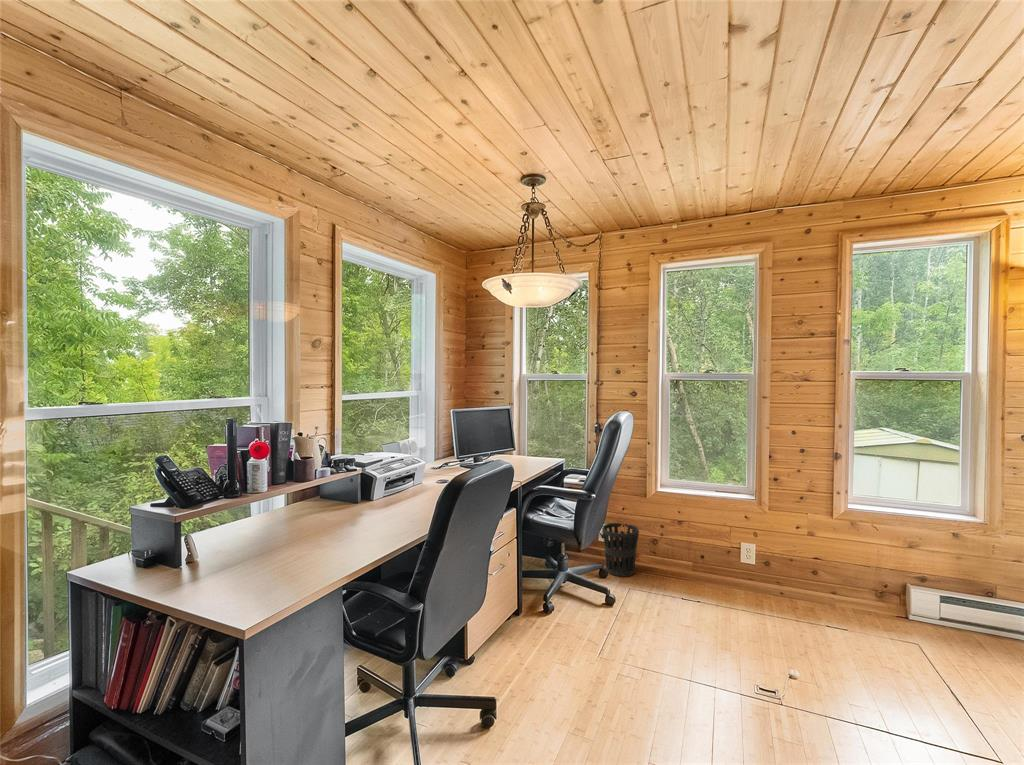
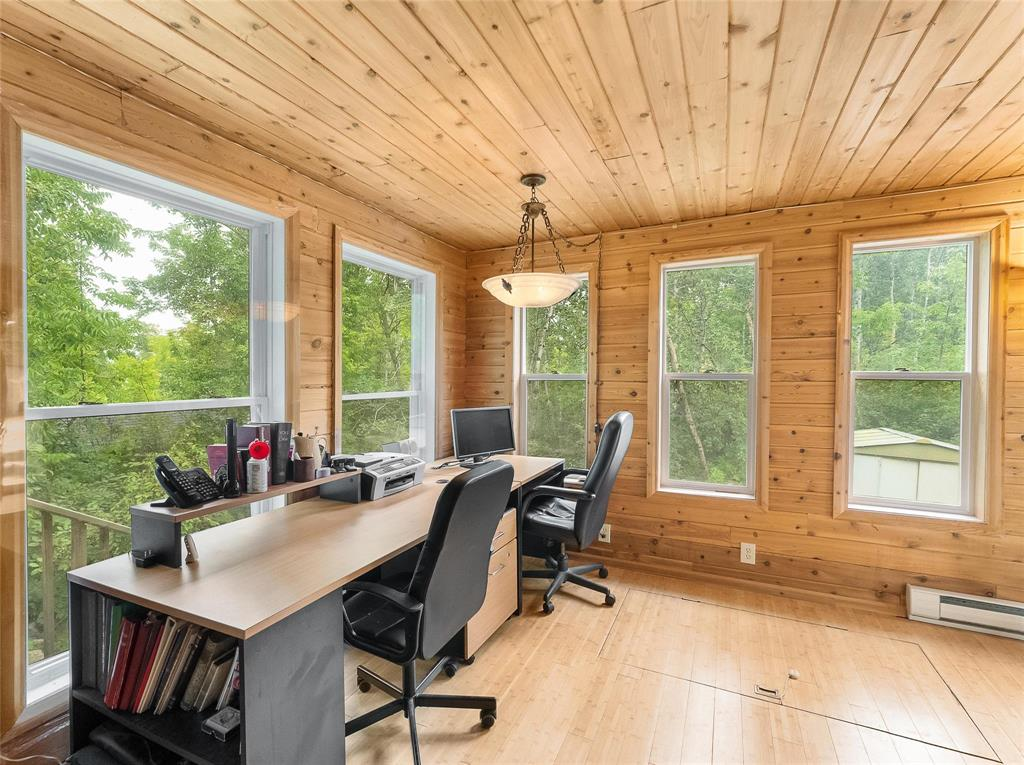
- wastebasket [601,522,640,578]
